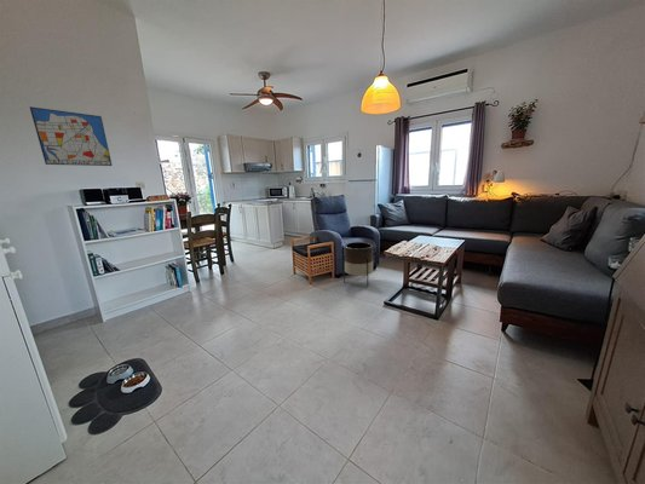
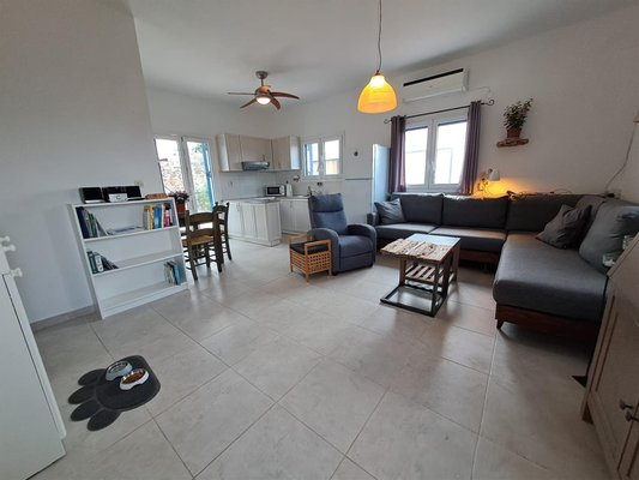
- wall art [29,105,114,167]
- planter [342,241,374,288]
